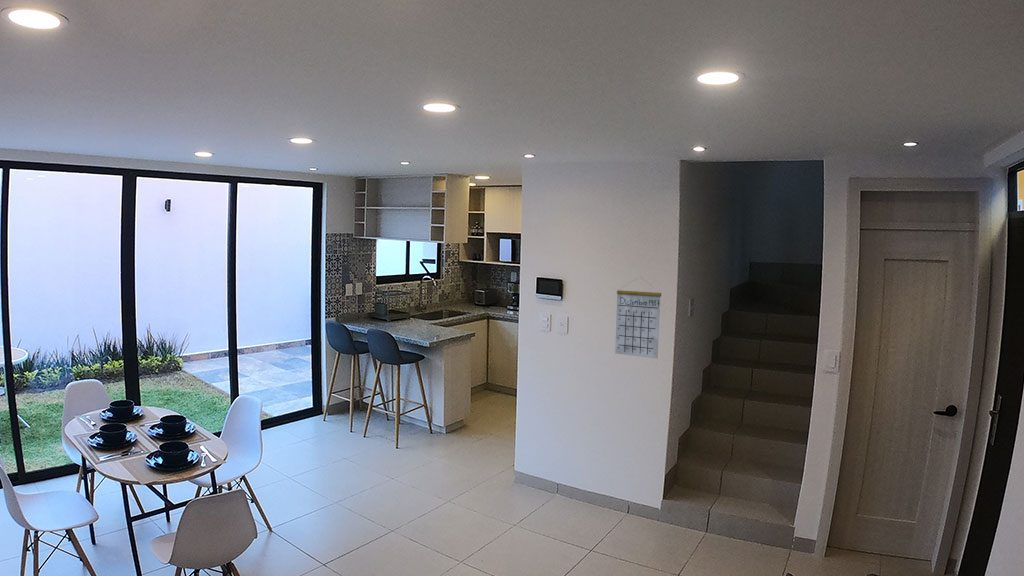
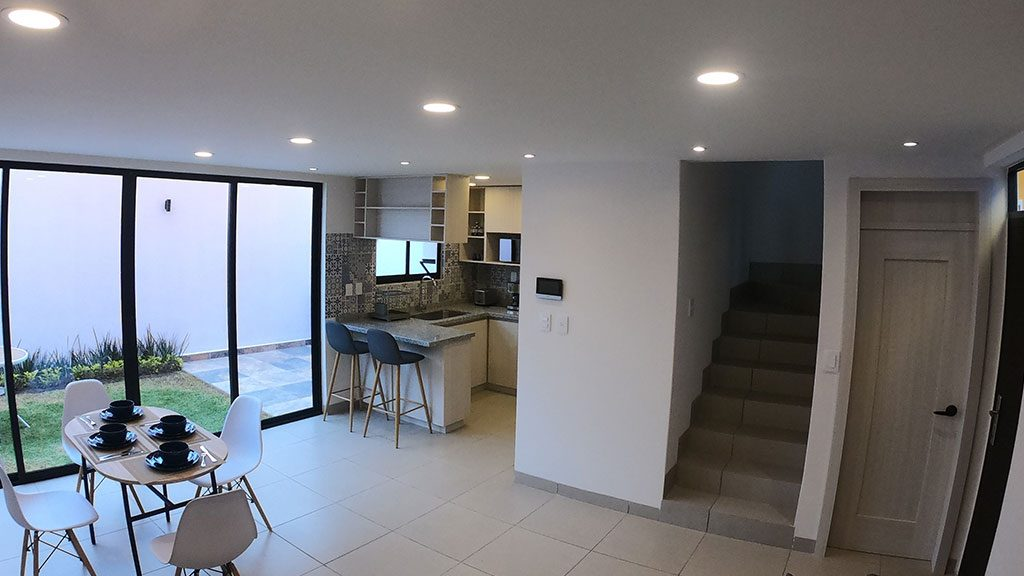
- calendar [614,277,662,359]
